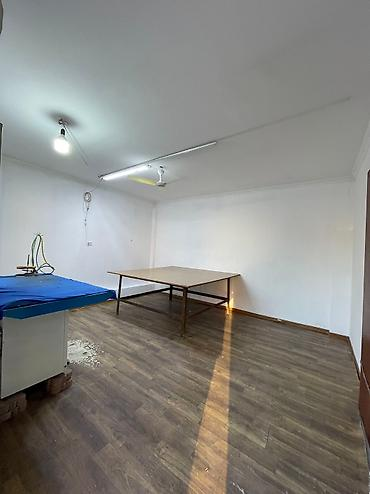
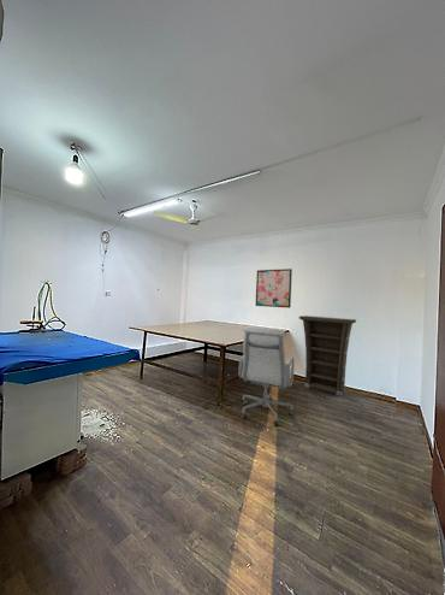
+ office chair [237,325,295,426]
+ wall art [255,267,293,308]
+ cabinet [298,314,357,397]
